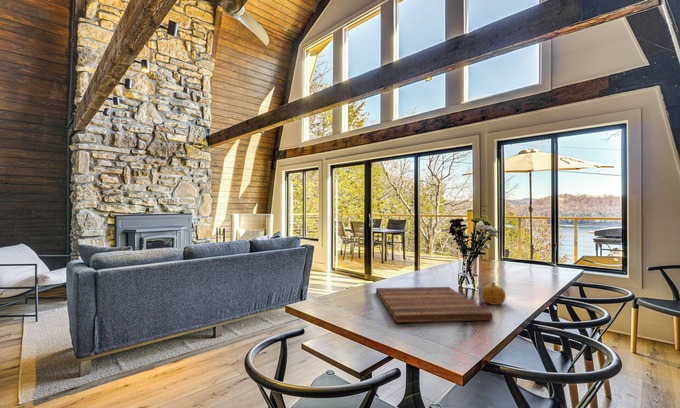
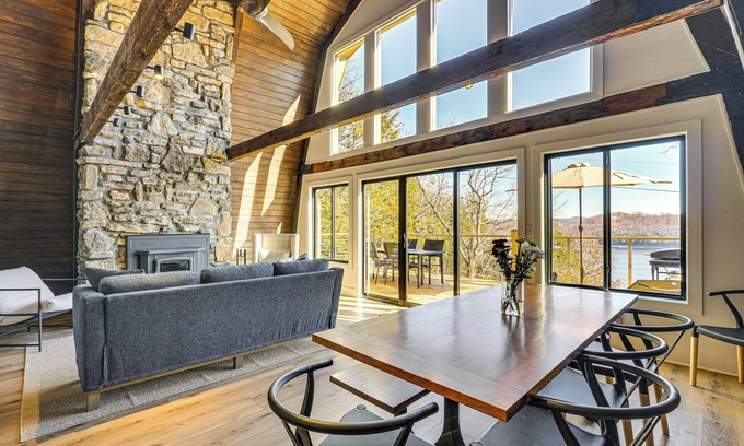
- cutting board [375,286,494,323]
- fruit [481,281,507,306]
